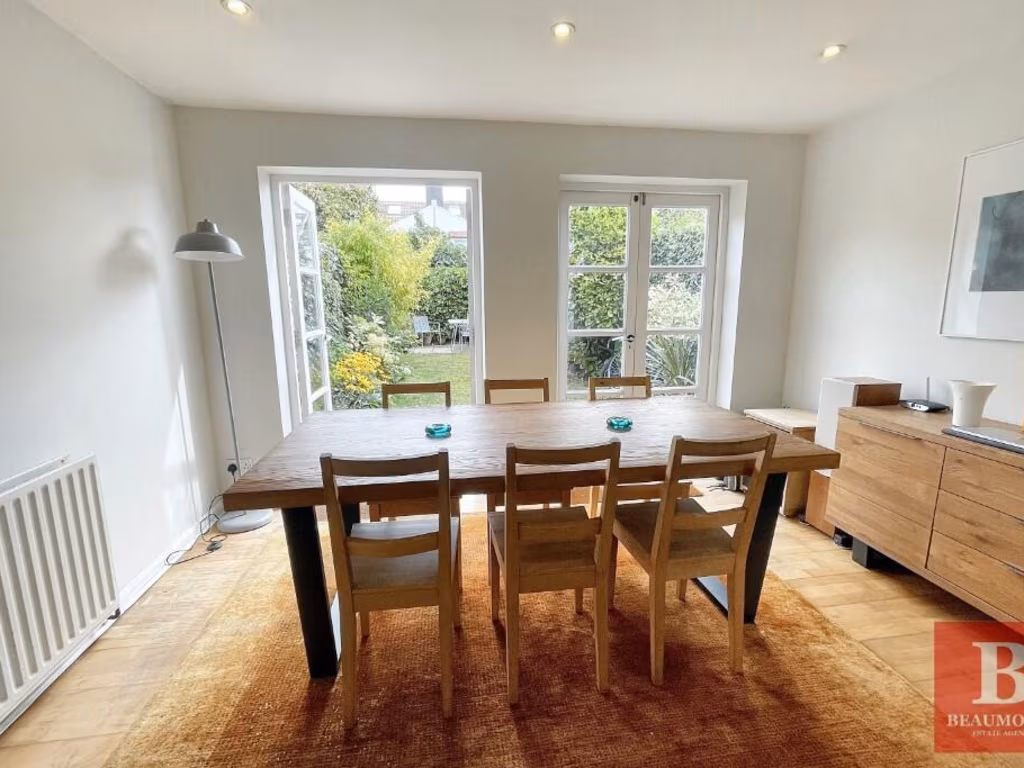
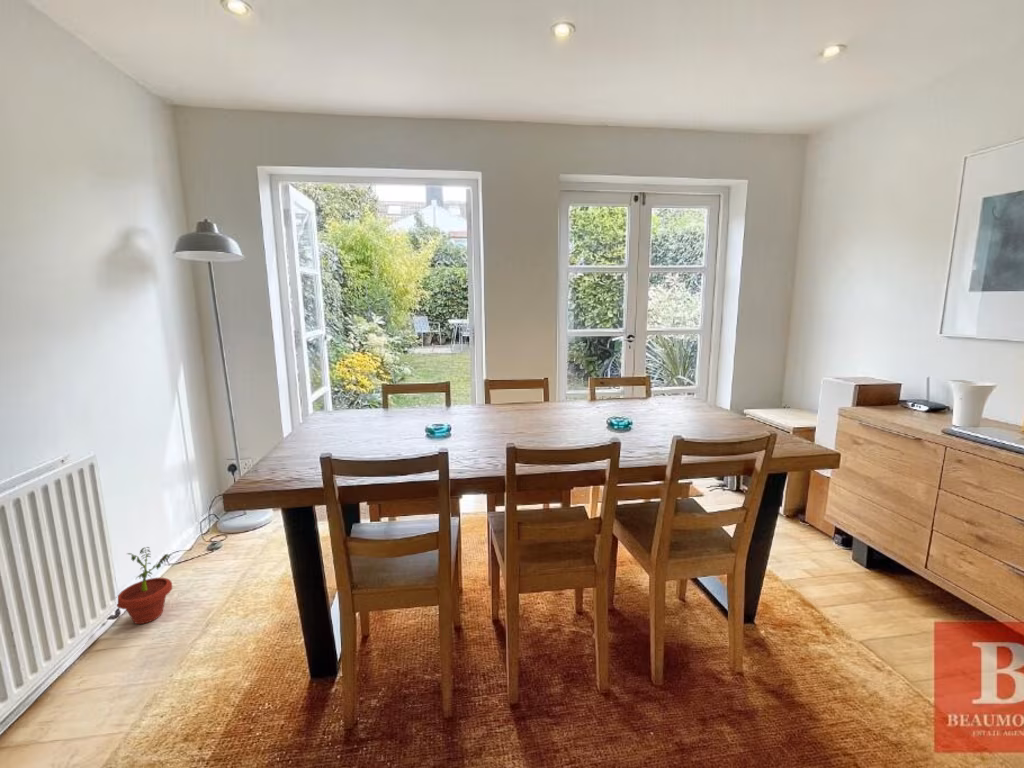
+ potted plant [116,546,173,625]
